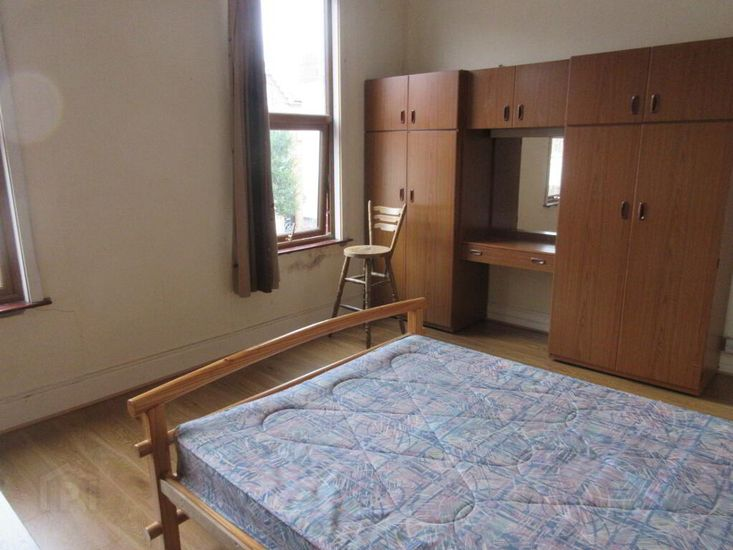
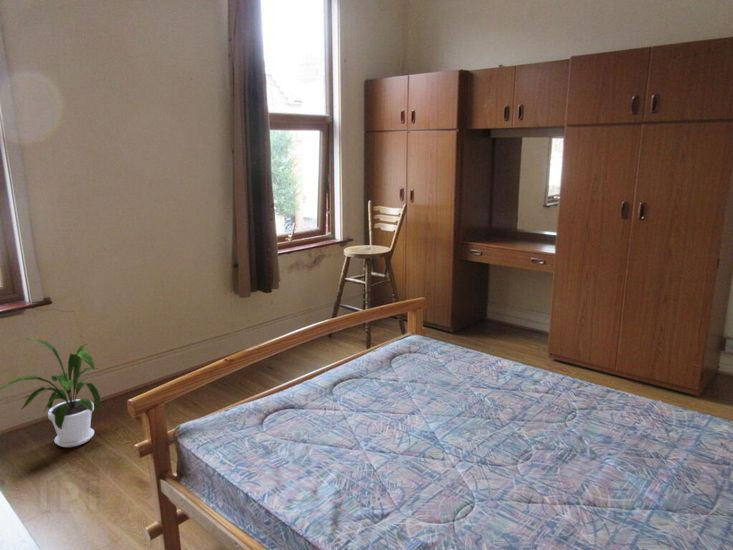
+ house plant [0,337,101,448]
